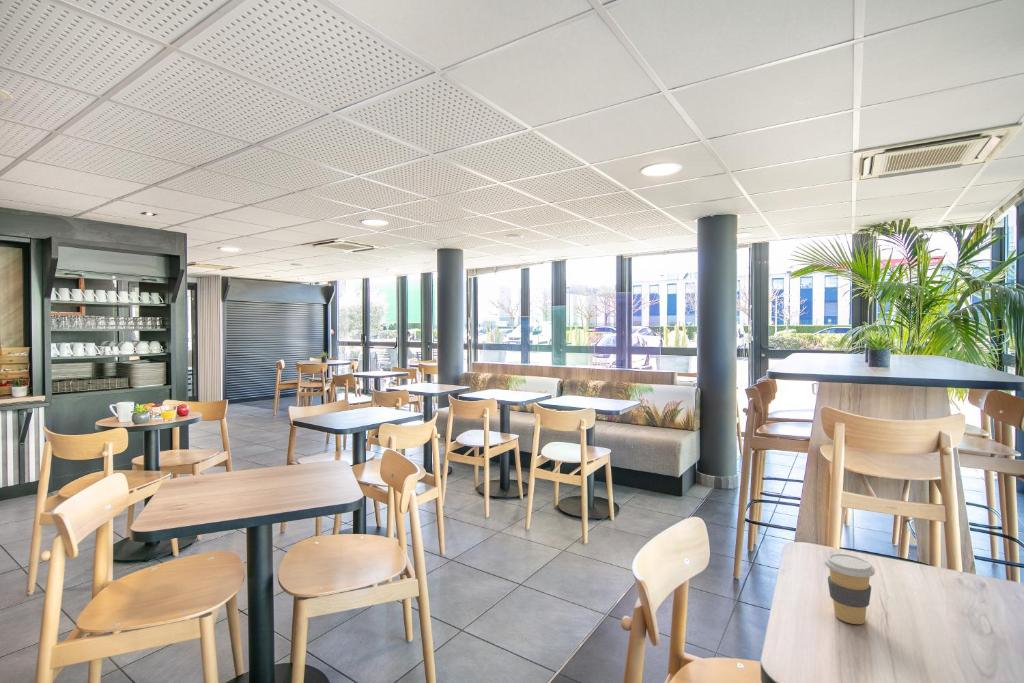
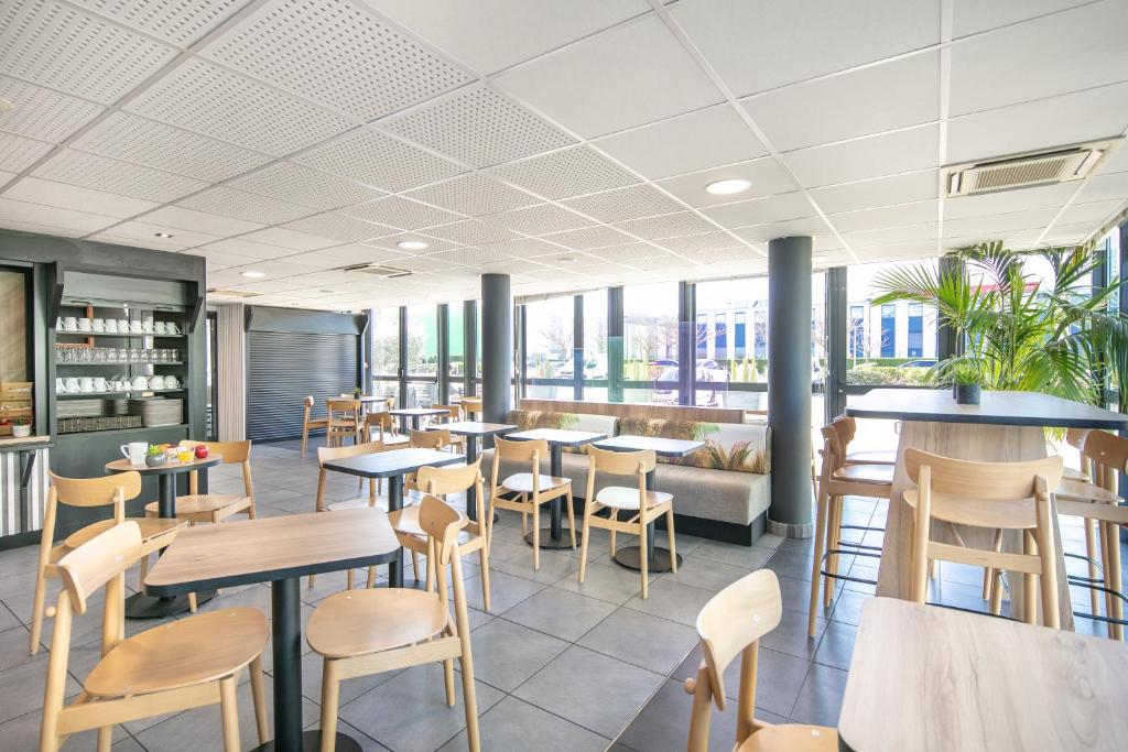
- coffee cup [824,553,876,625]
